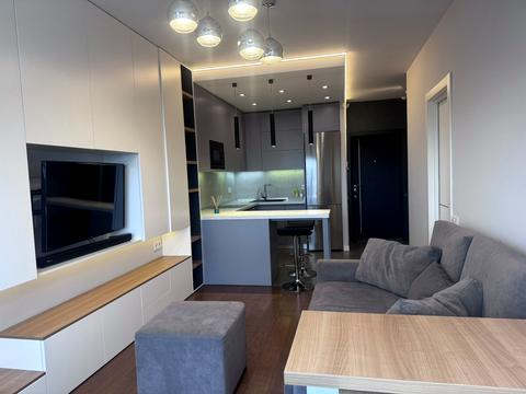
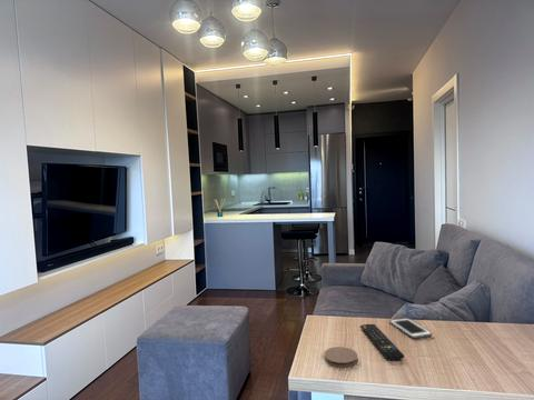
+ remote control [359,323,405,362]
+ cell phone [389,317,433,340]
+ coaster [323,346,359,369]
